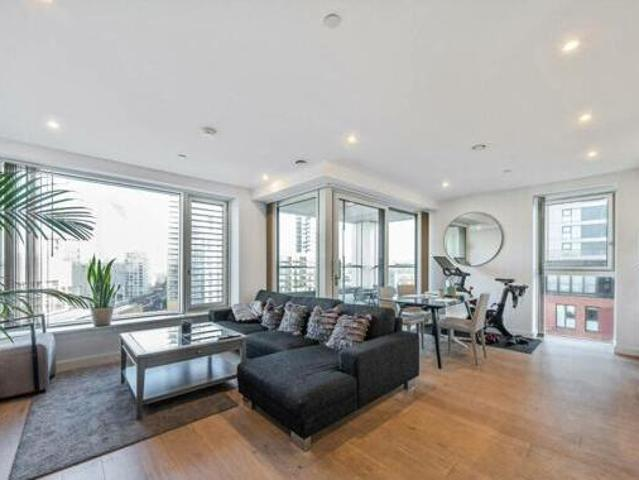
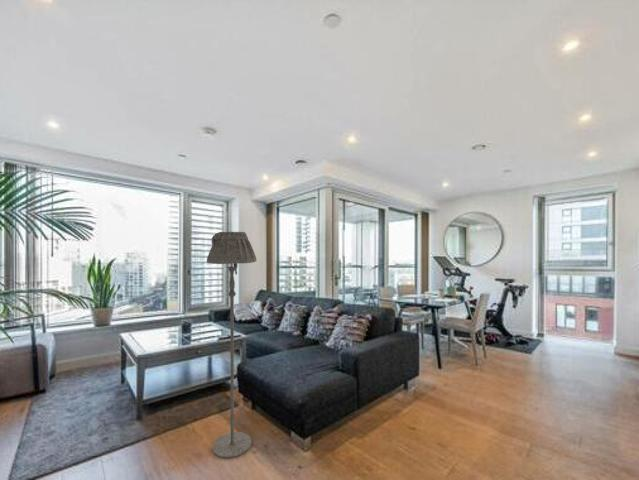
+ floor lamp [206,231,258,460]
